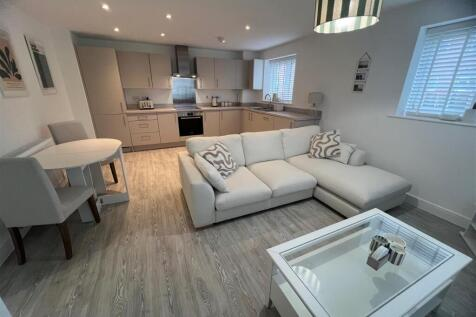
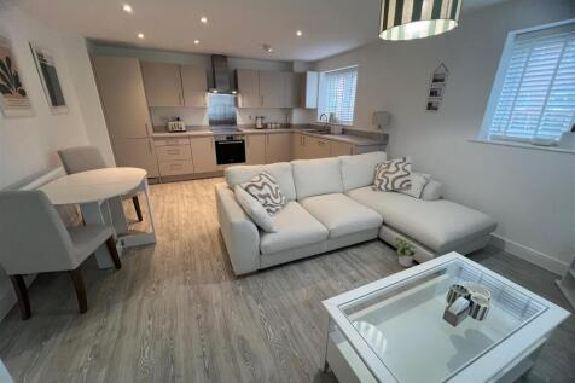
+ potted plant [393,236,419,268]
